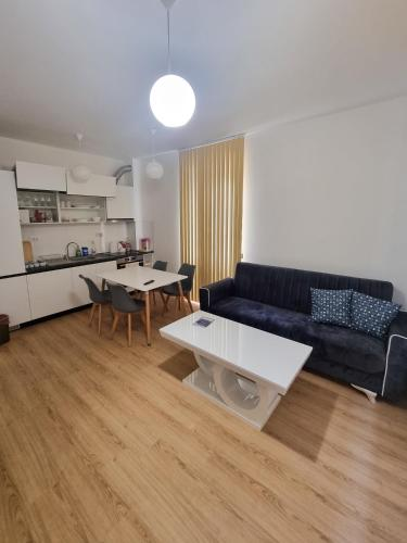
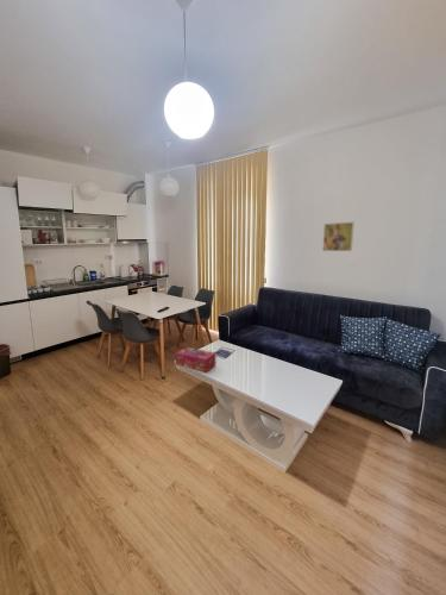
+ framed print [321,221,356,252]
+ tissue box [174,346,216,372]
